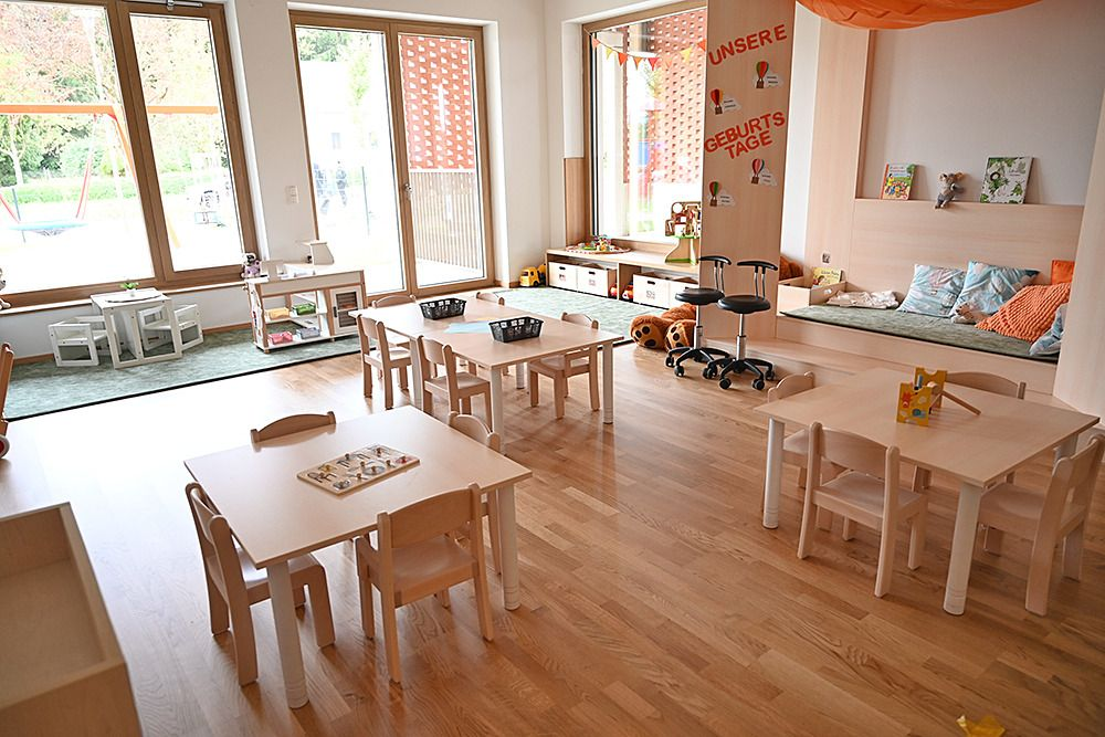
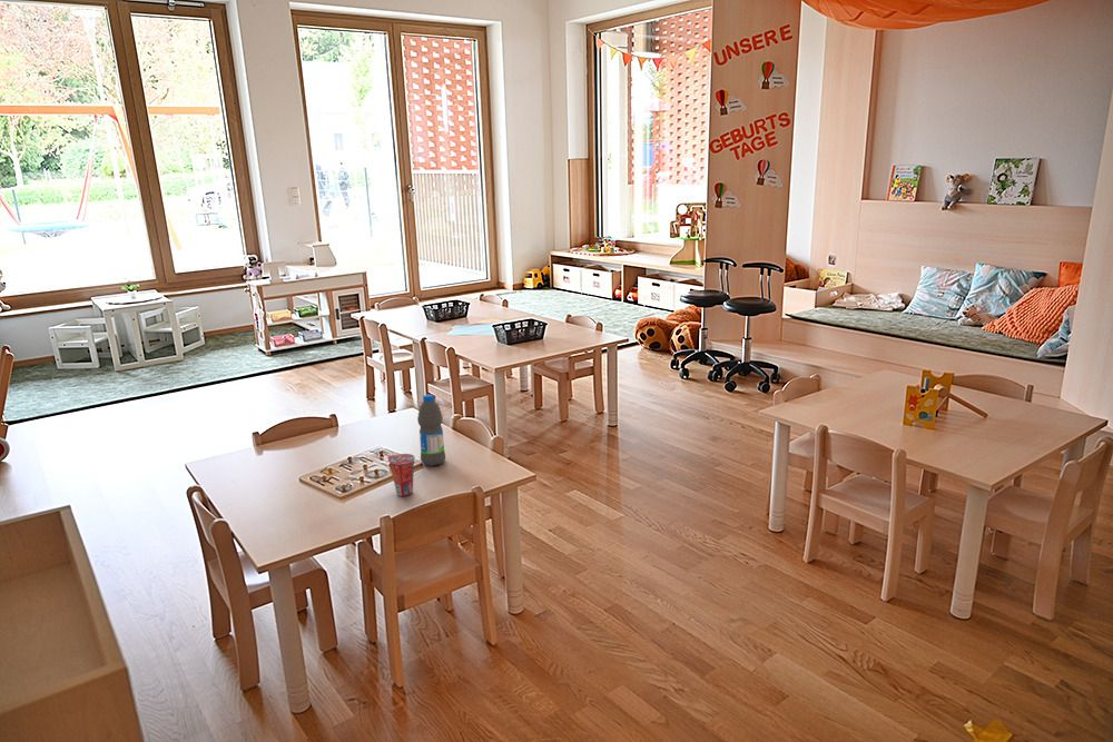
+ water bottle [416,394,446,467]
+ cup [387,453,416,497]
